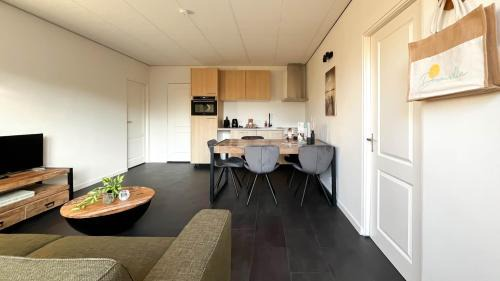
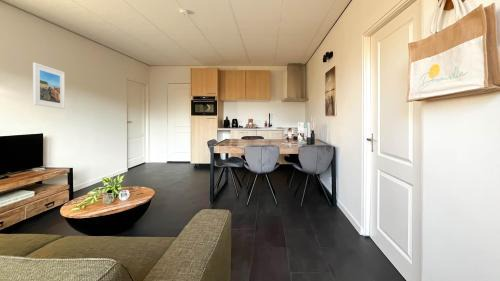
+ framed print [32,62,66,110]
